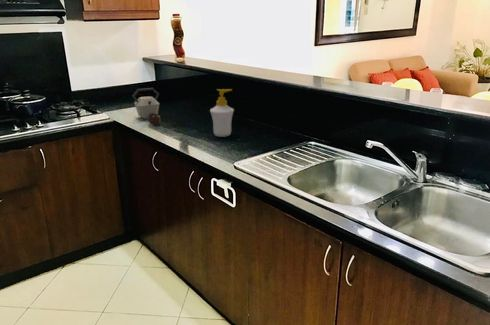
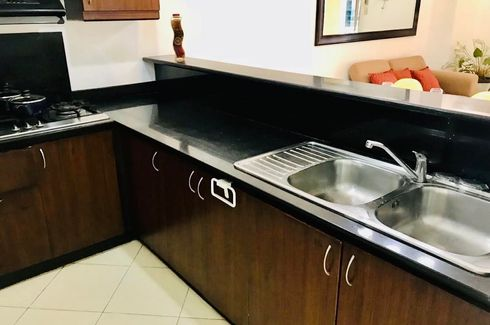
- soap bottle [209,88,235,138]
- kettle [131,87,162,126]
